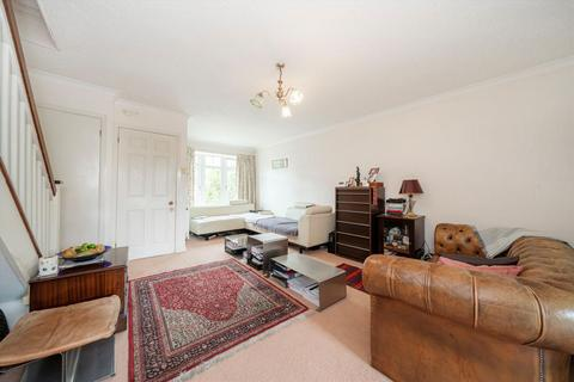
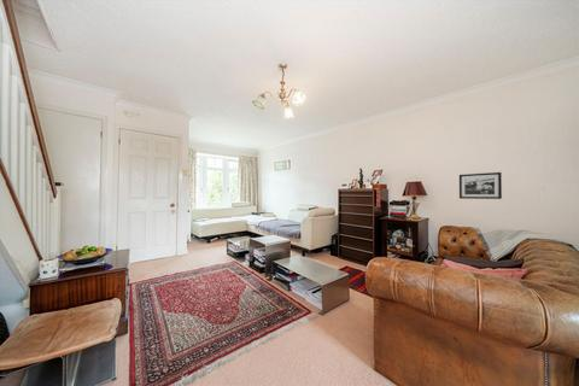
+ picture frame [458,171,503,200]
